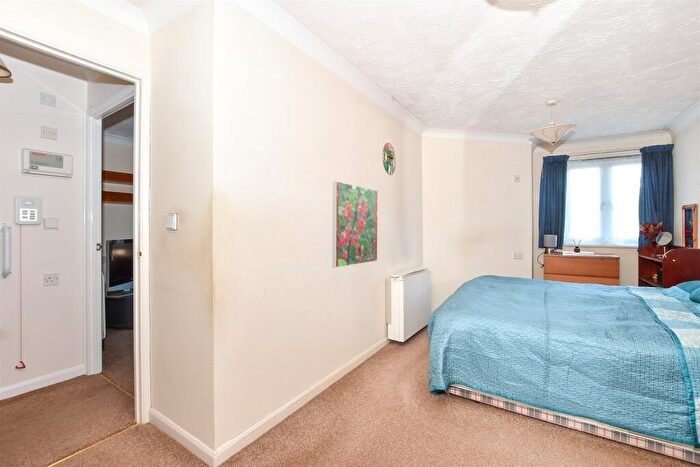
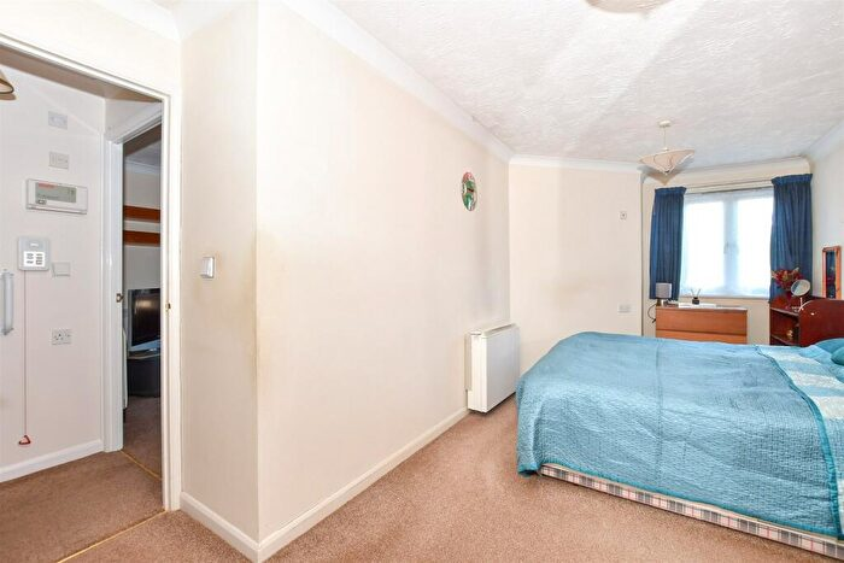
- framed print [332,180,379,269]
